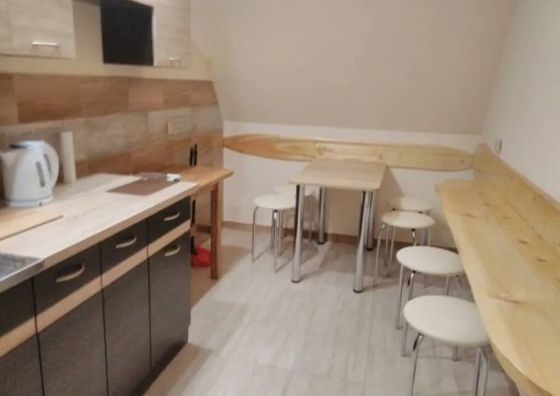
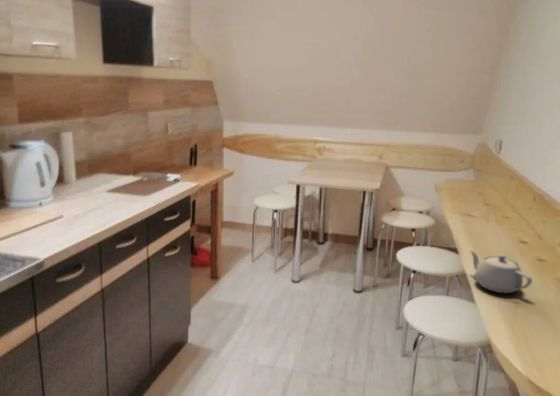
+ teapot [469,249,533,294]
